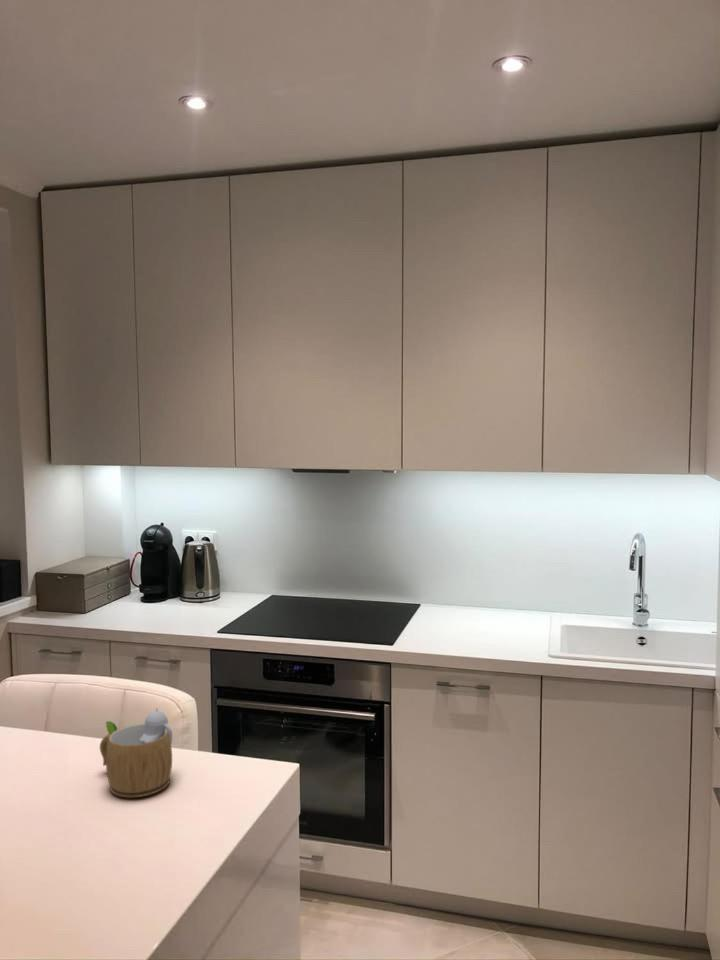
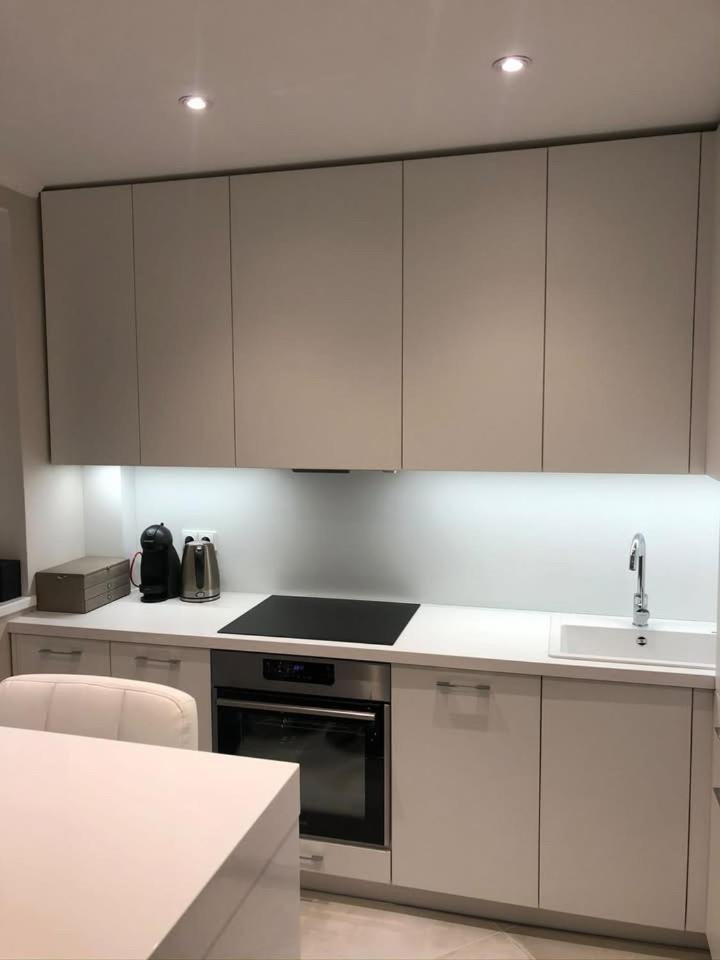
- mug [99,708,173,798]
